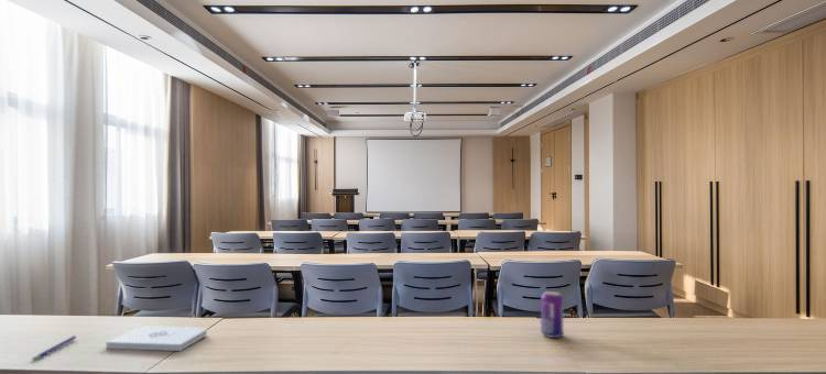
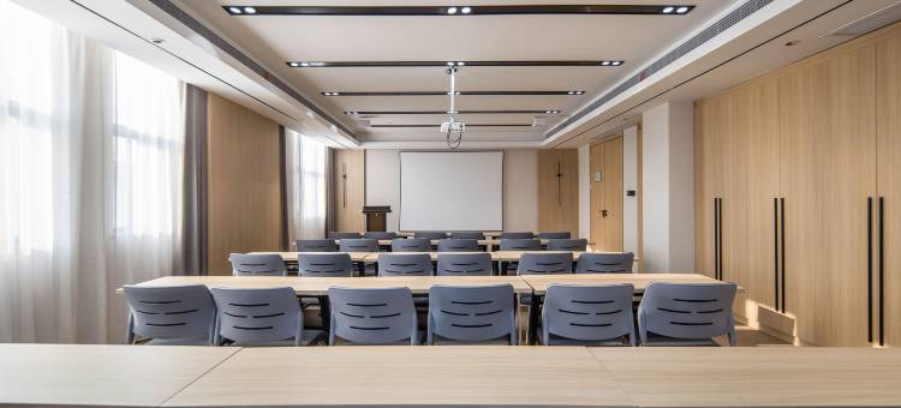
- beverage can [540,290,565,339]
- pen [31,334,77,362]
- notepad [106,326,208,352]
